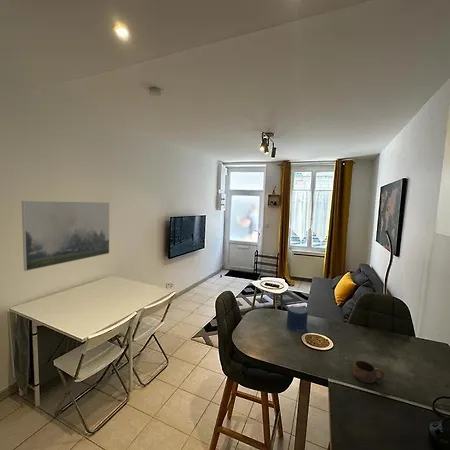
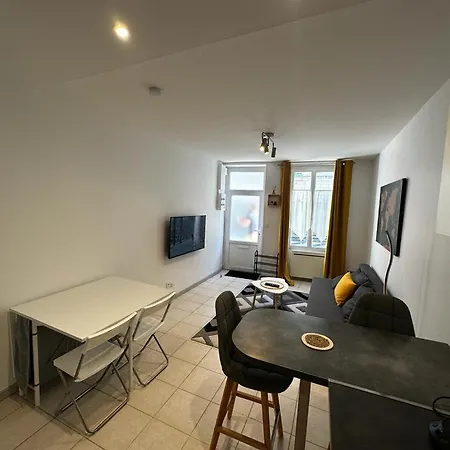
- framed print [21,200,110,272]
- cup [352,360,385,384]
- candle [286,305,309,333]
